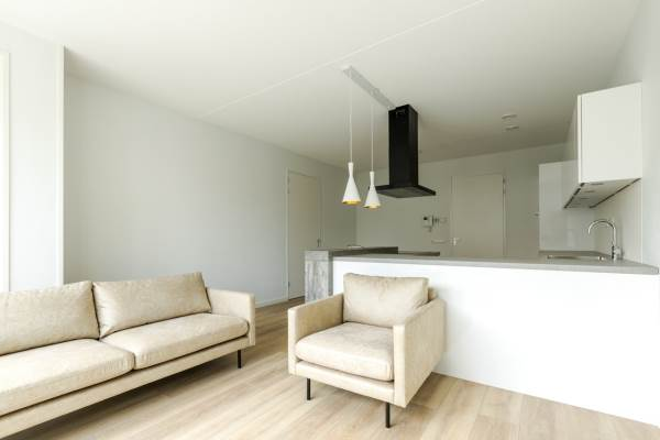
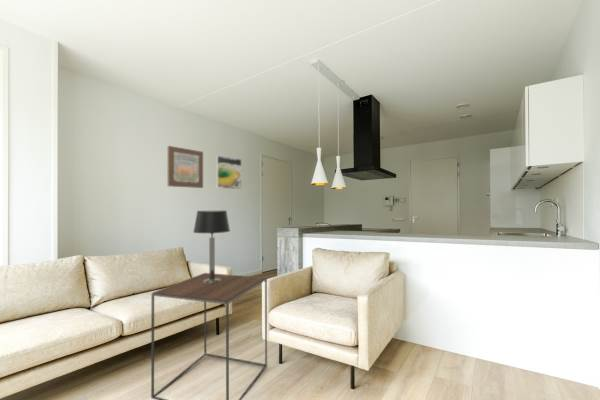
+ side table [150,272,268,400]
+ wall art [167,145,204,189]
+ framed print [215,154,242,190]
+ table lamp [193,210,231,283]
